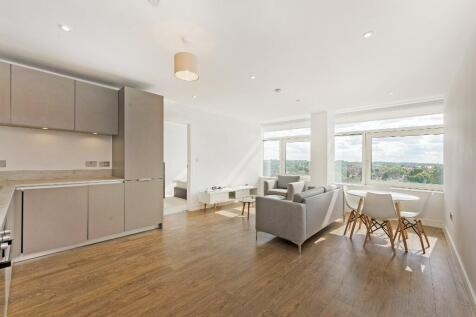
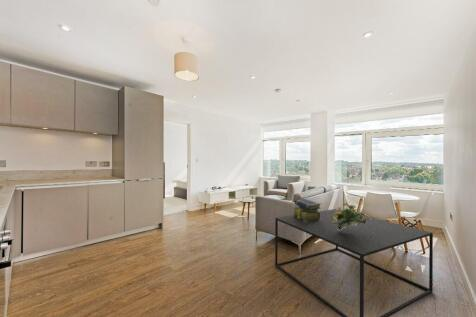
+ flowering plant [332,202,371,231]
+ stack of books [292,198,322,222]
+ coffee table [274,208,434,317]
